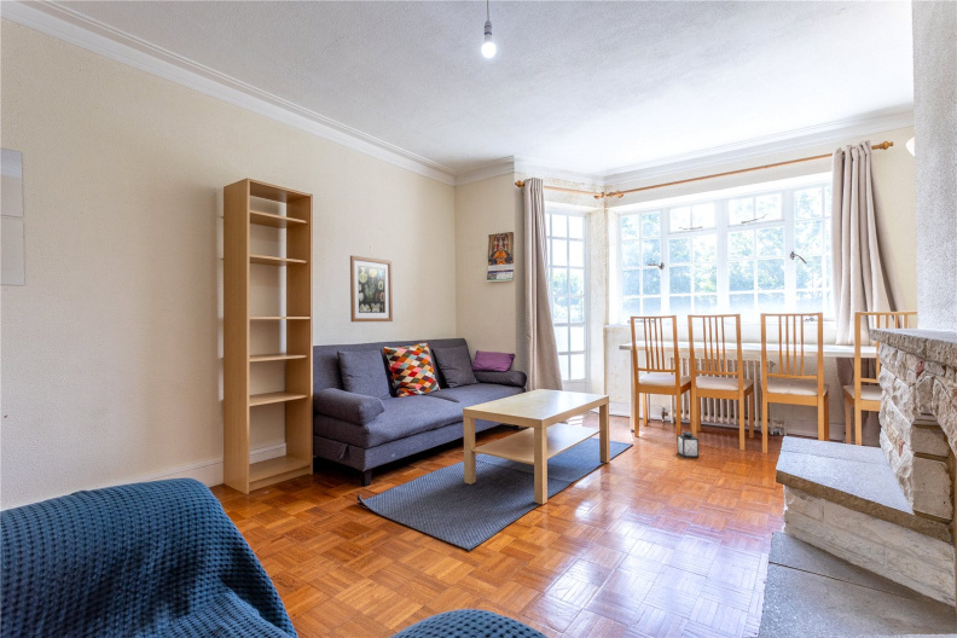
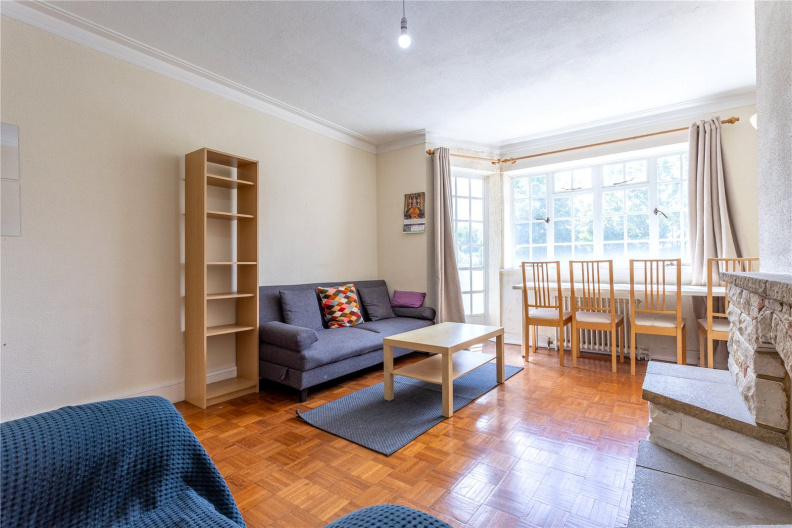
- lantern [677,417,700,458]
- wall art [349,255,394,323]
